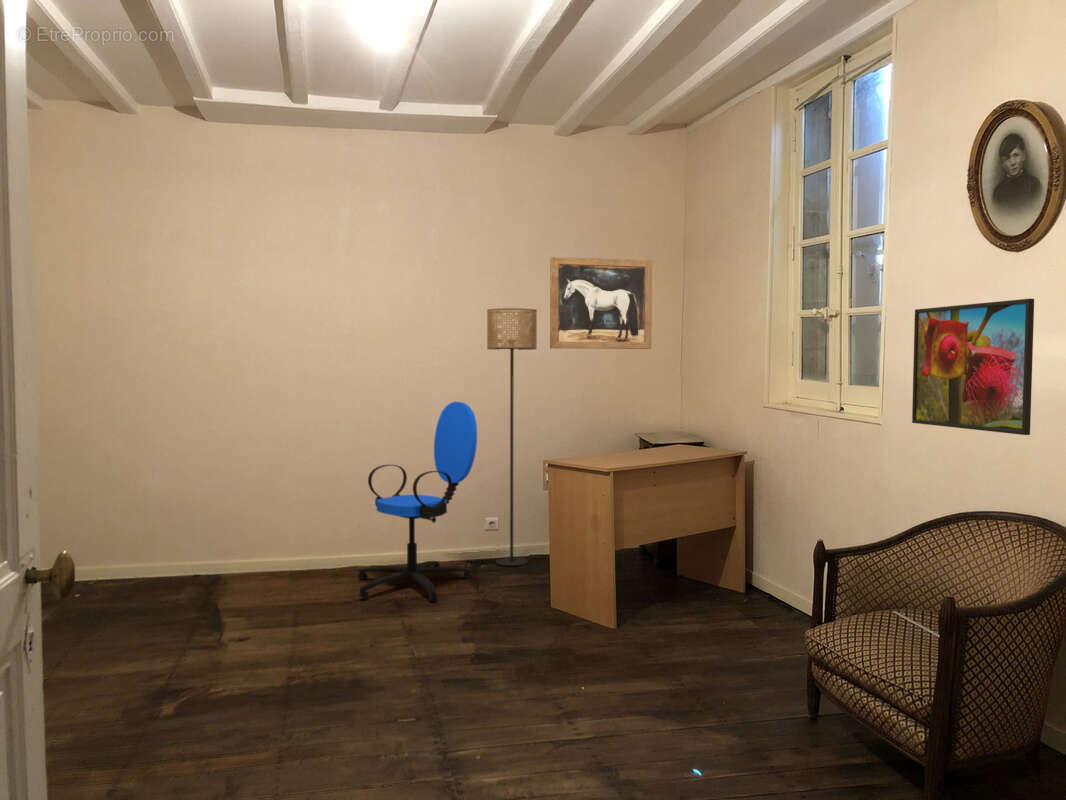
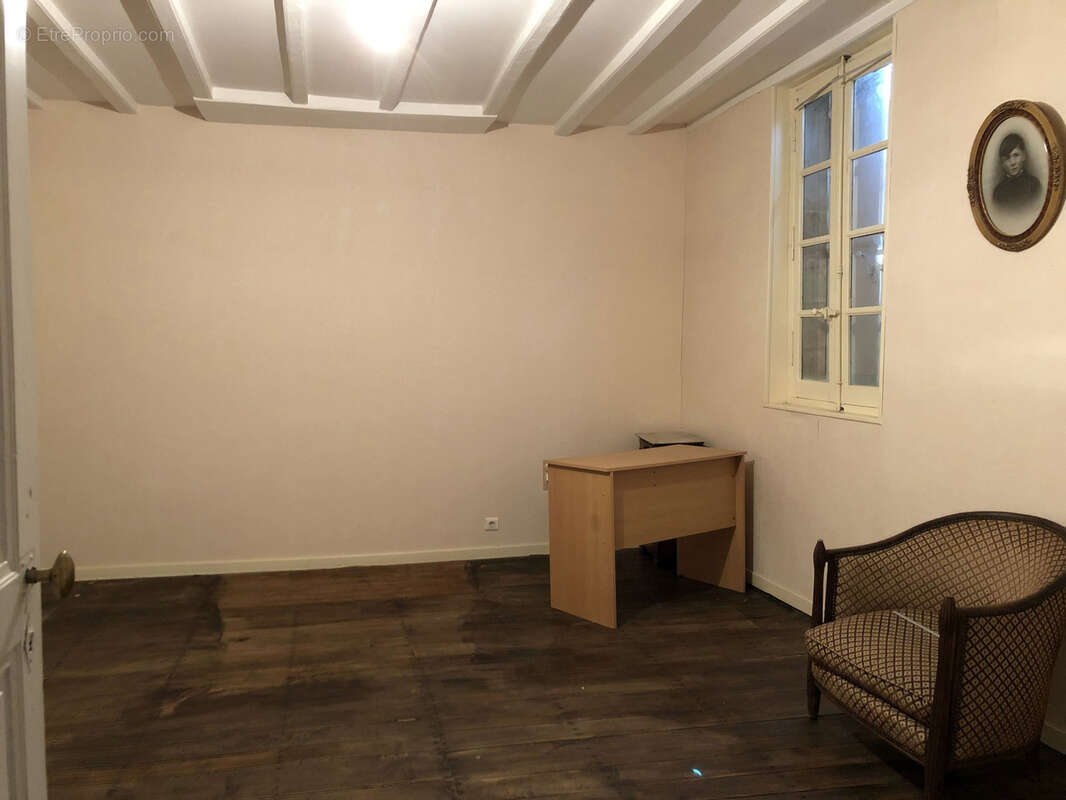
- wall art [549,256,653,350]
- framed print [911,298,1035,436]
- office chair [357,401,478,602]
- floor lamp [486,307,538,567]
